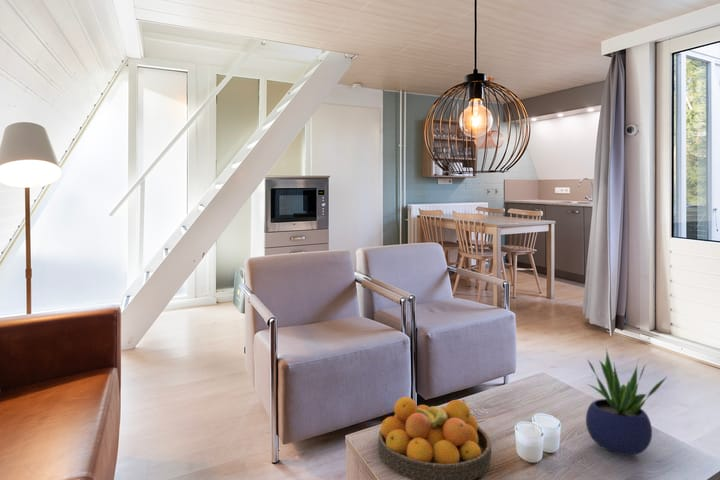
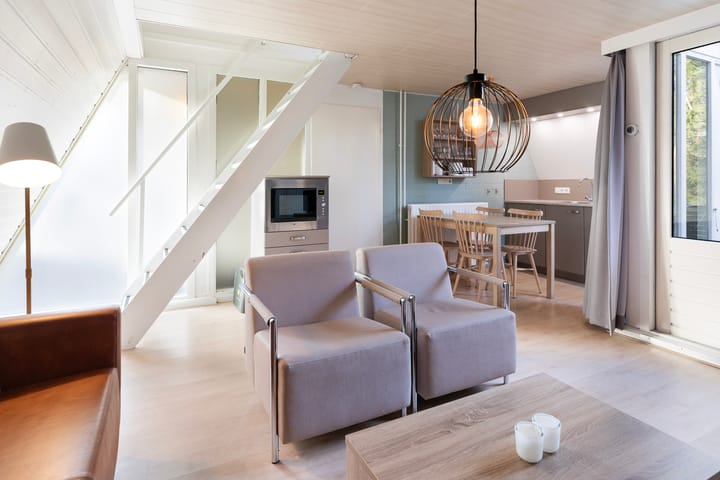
- fruit bowl [377,396,492,480]
- potted plant [585,347,668,456]
